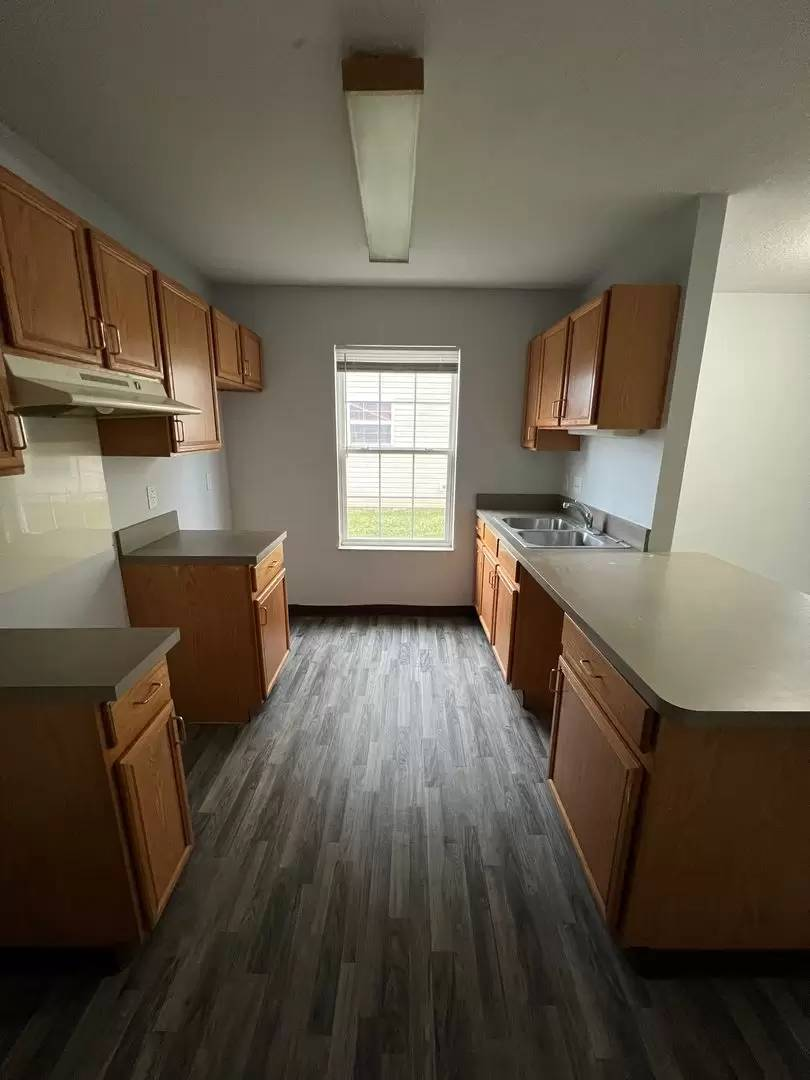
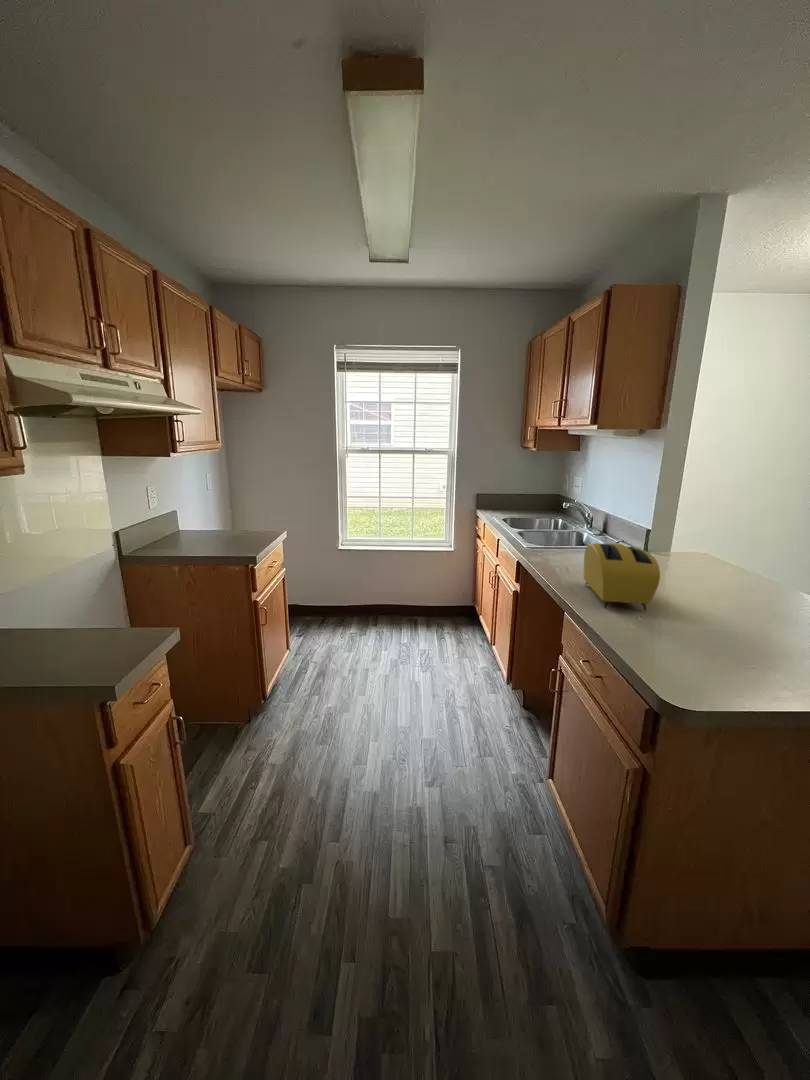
+ toaster [583,542,661,612]
